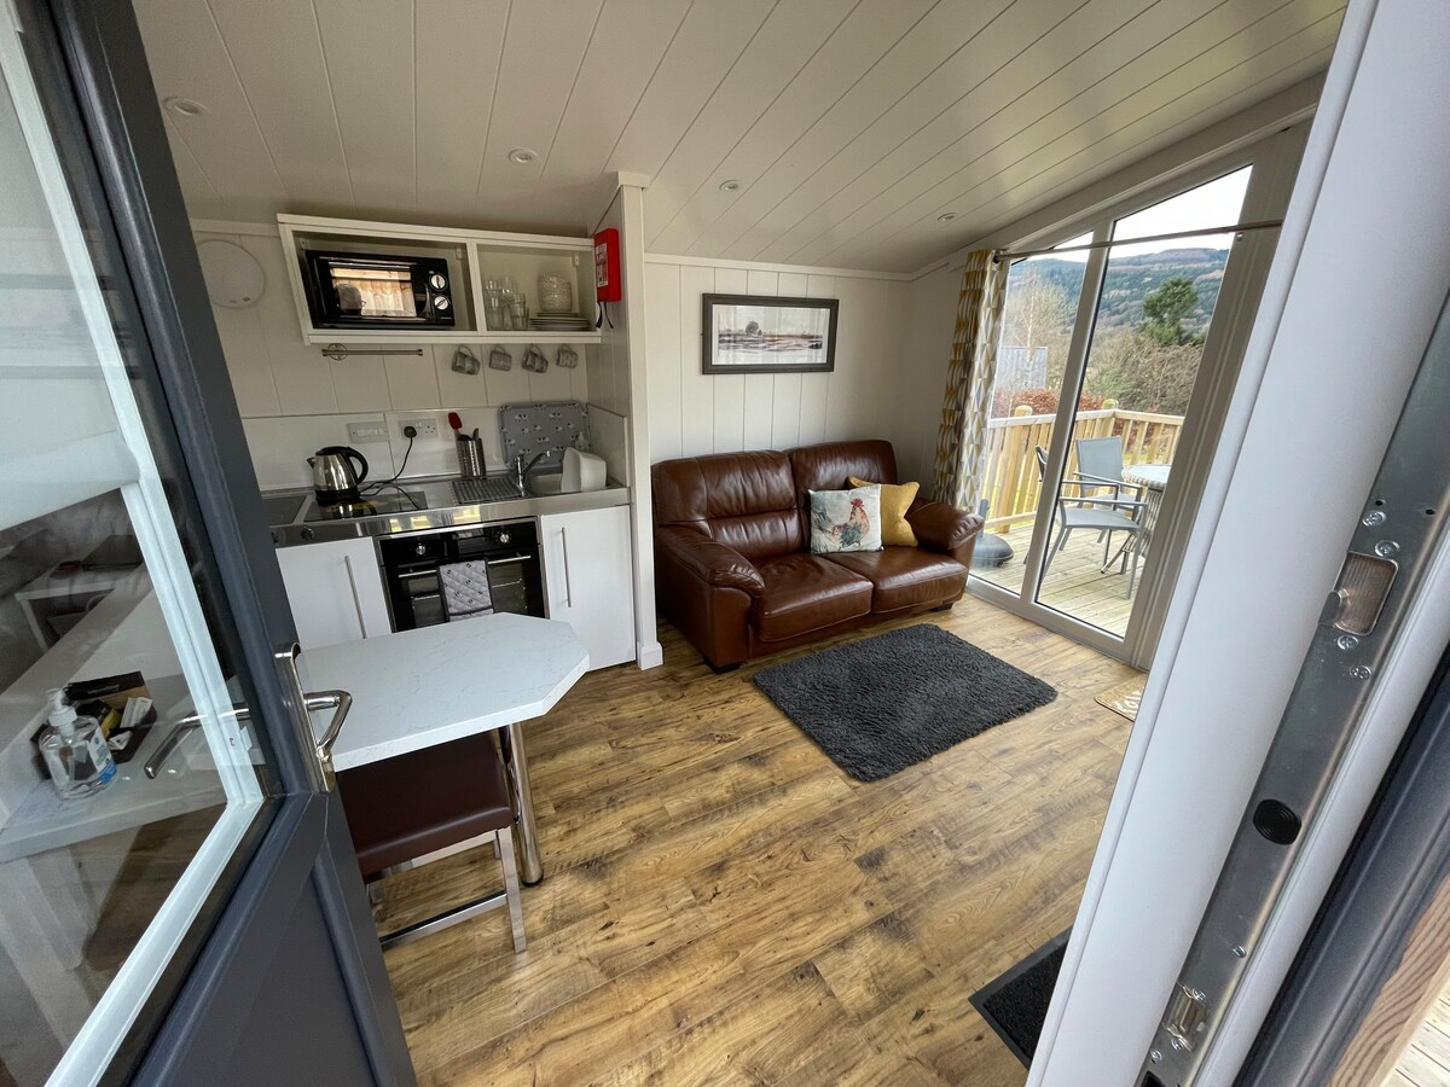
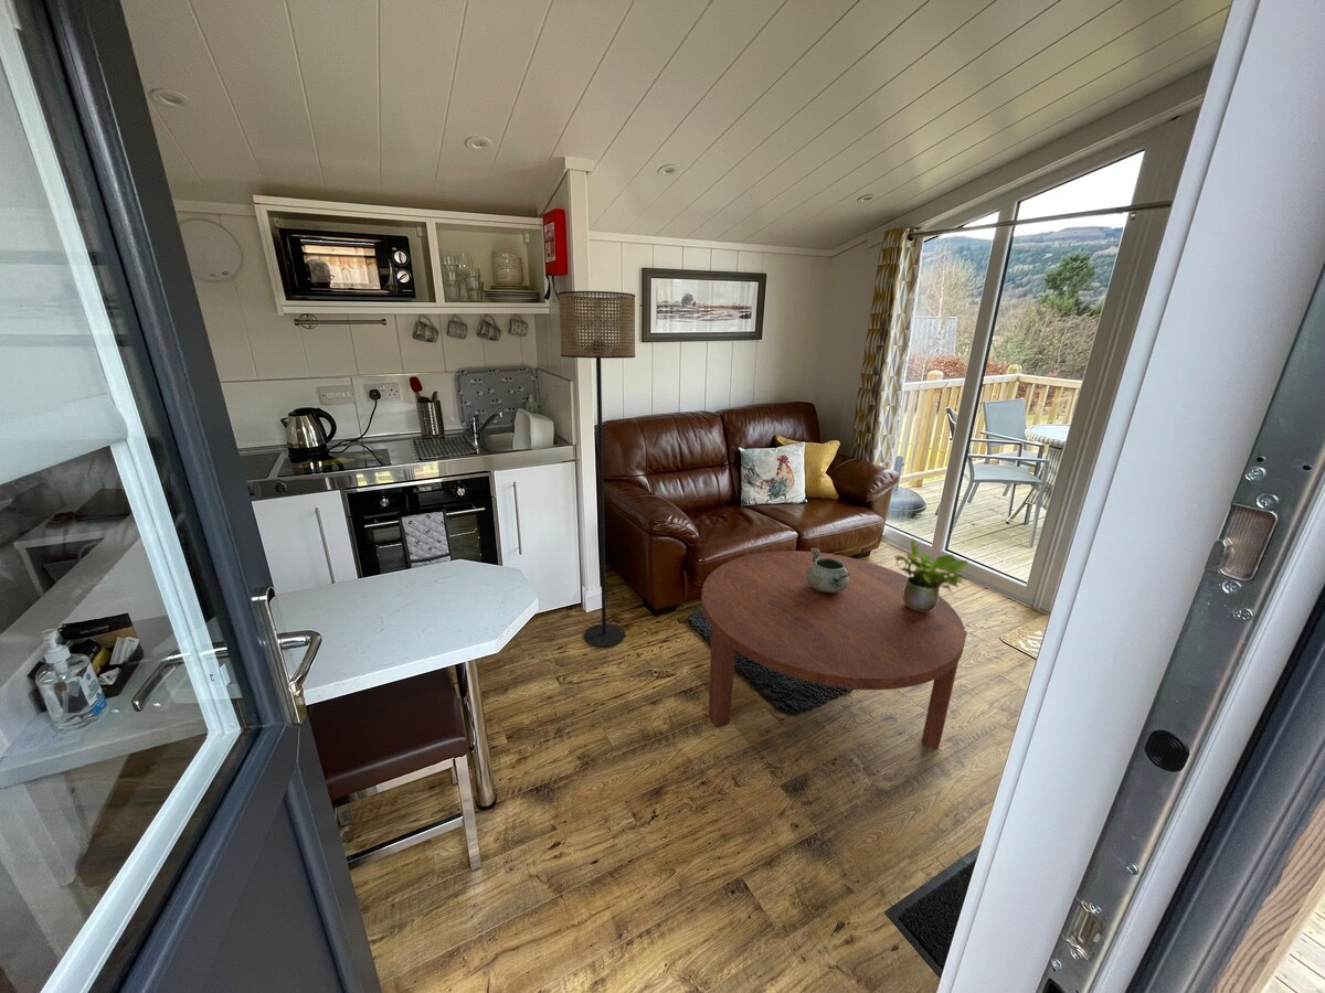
+ floor lamp [558,290,636,649]
+ coffee table [700,549,966,750]
+ potted plant [894,537,969,612]
+ decorative bowl [806,547,850,592]
